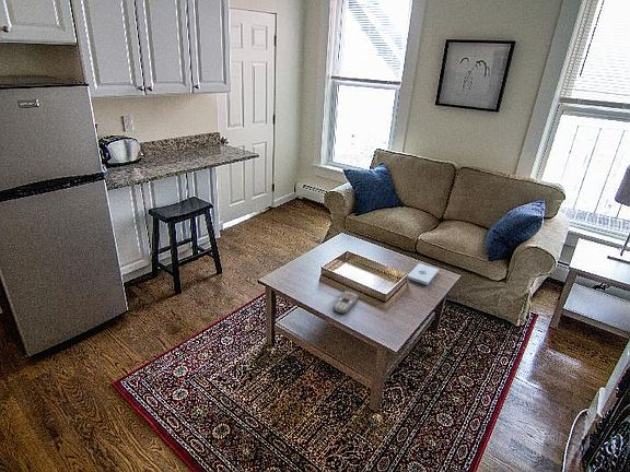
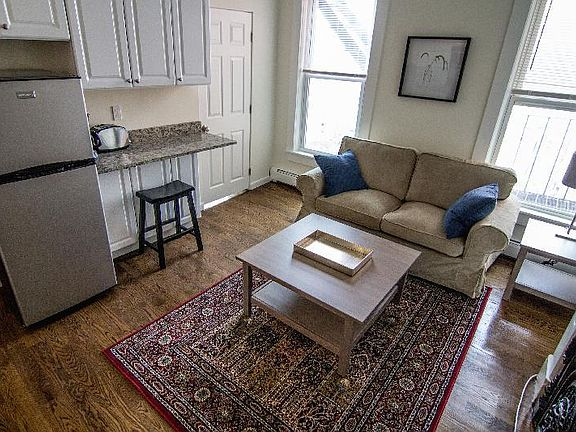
- notepad [407,262,440,286]
- remote control [331,290,360,315]
